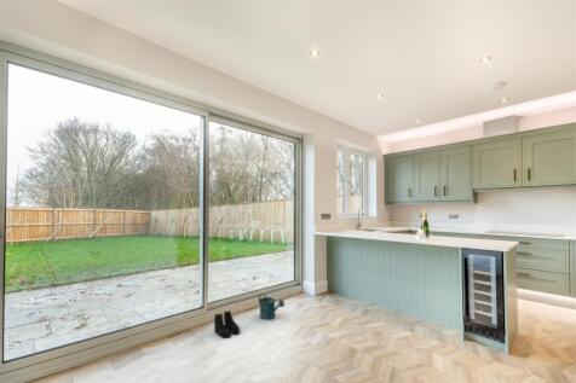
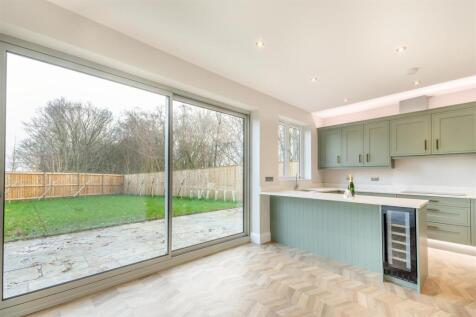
- watering can [258,292,286,321]
- boots [213,309,241,340]
